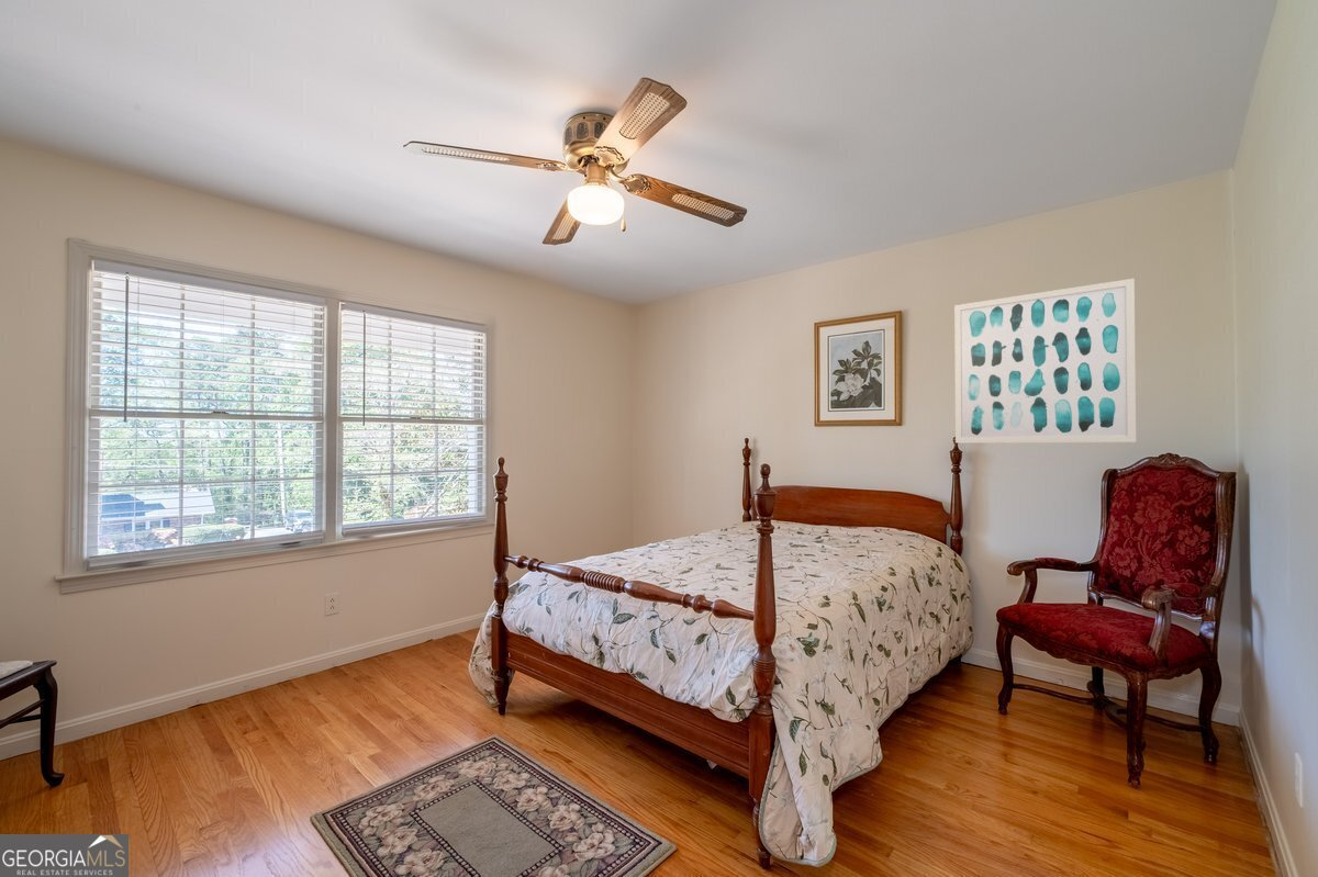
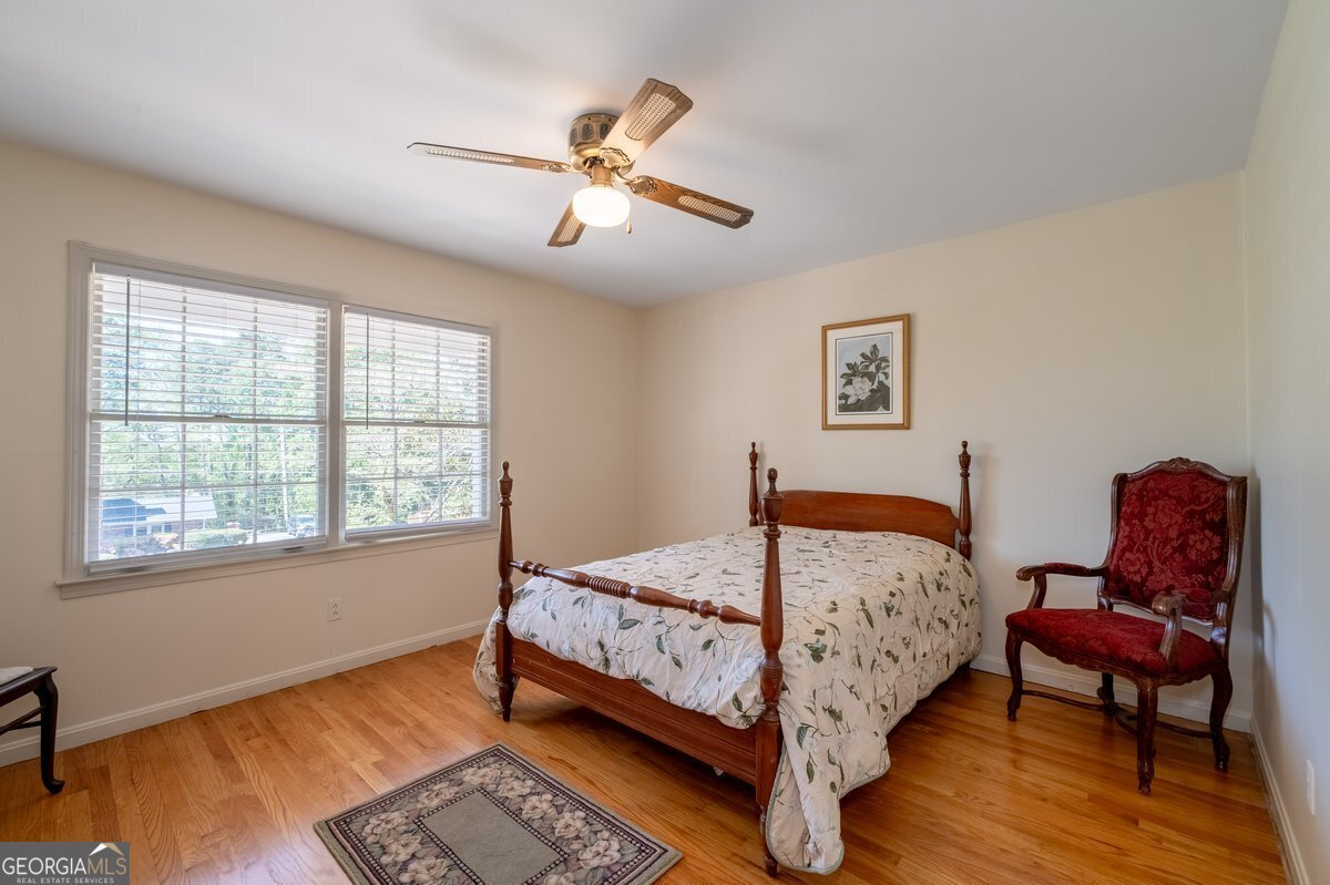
- wall art [953,278,1137,445]
